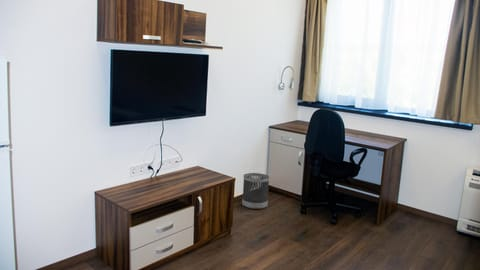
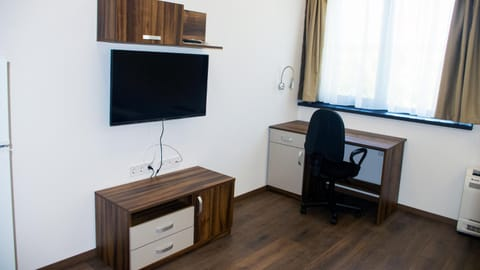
- wastebasket [241,172,270,210]
